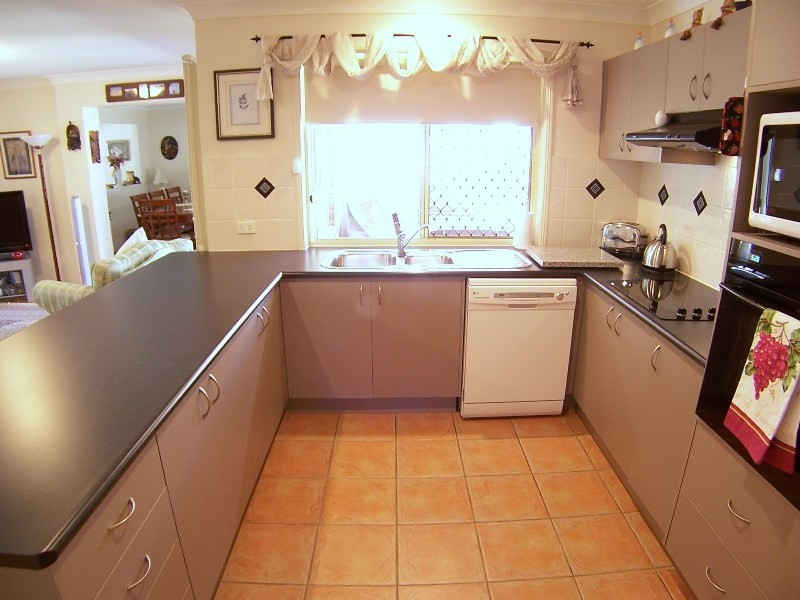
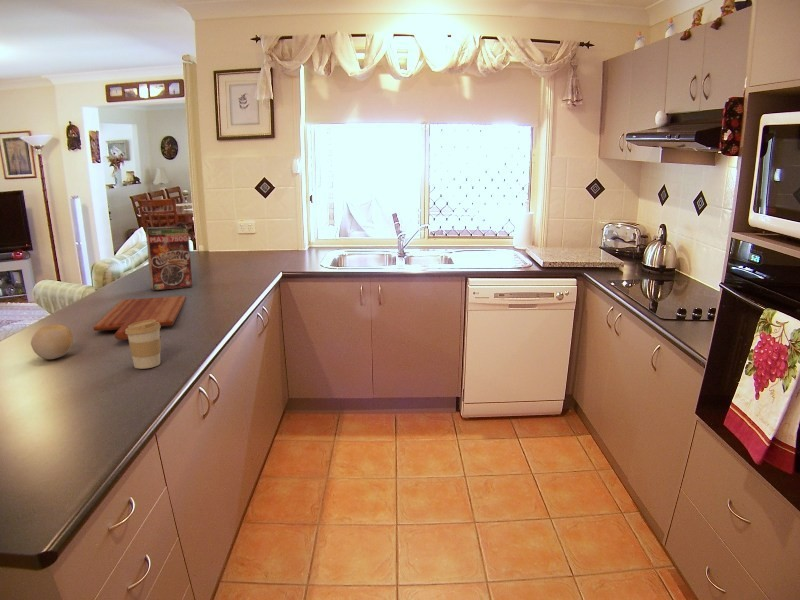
+ fruit [30,323,74,360]
+ cutting board [92,295,187,340]
+ cereal box [145,221,194,291]
+ coffee cup [125,320,162,370]
